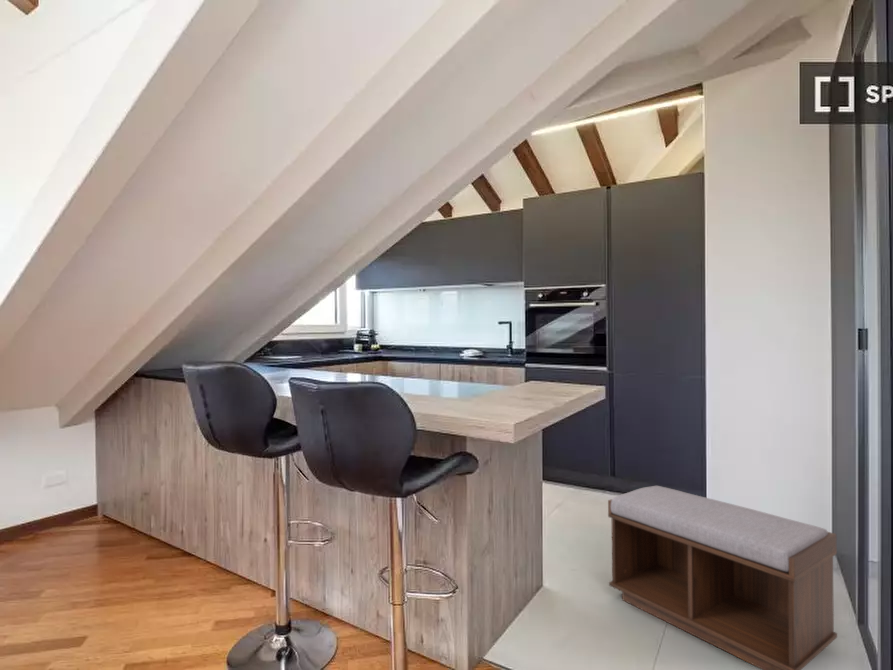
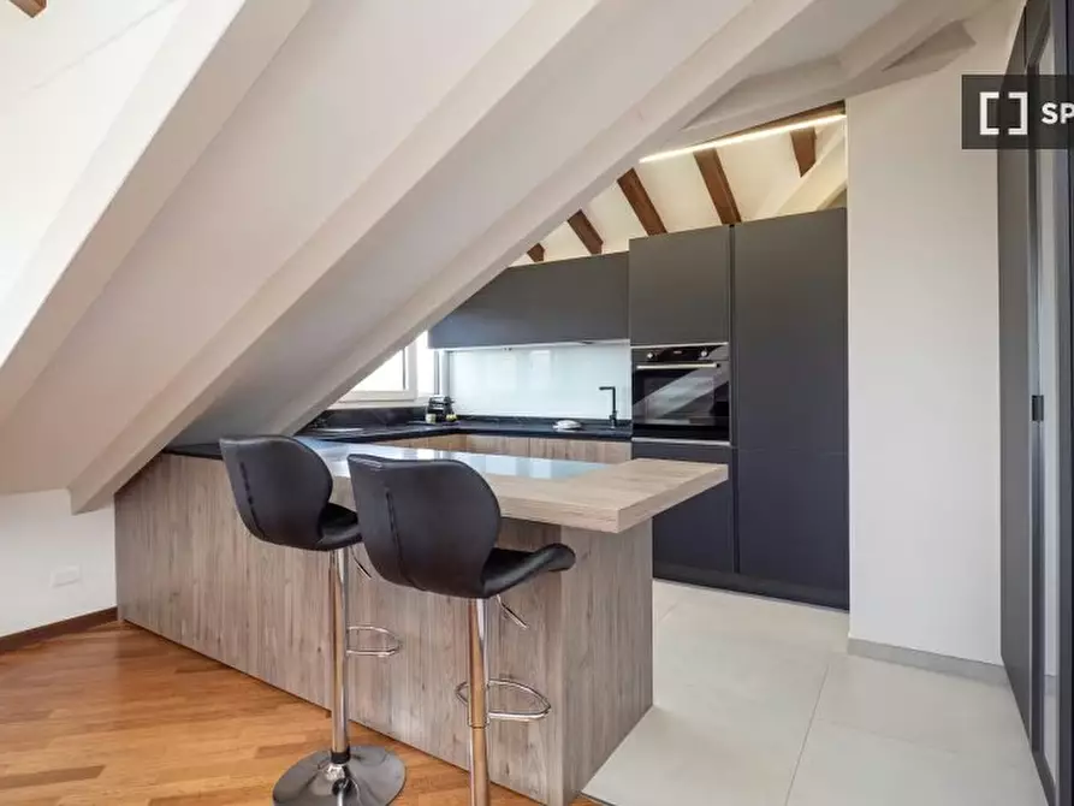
- bench [607,485,838,670]
